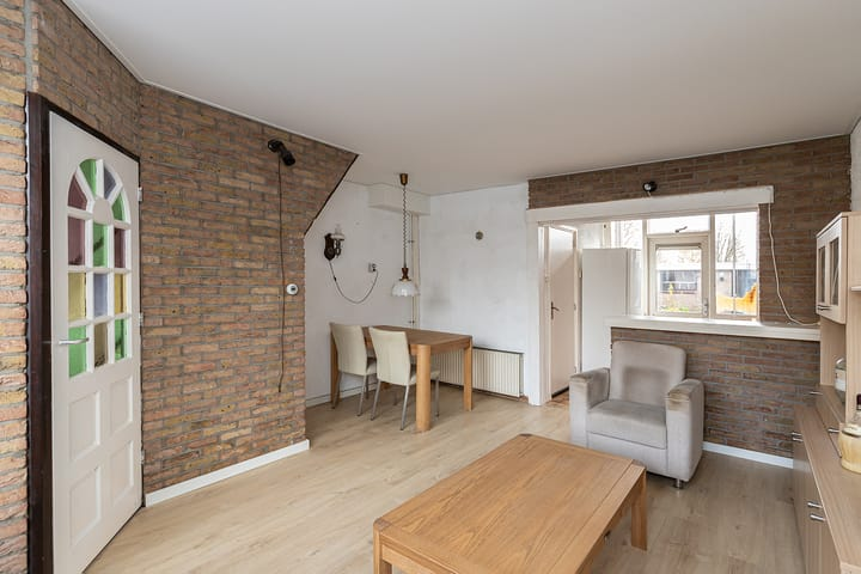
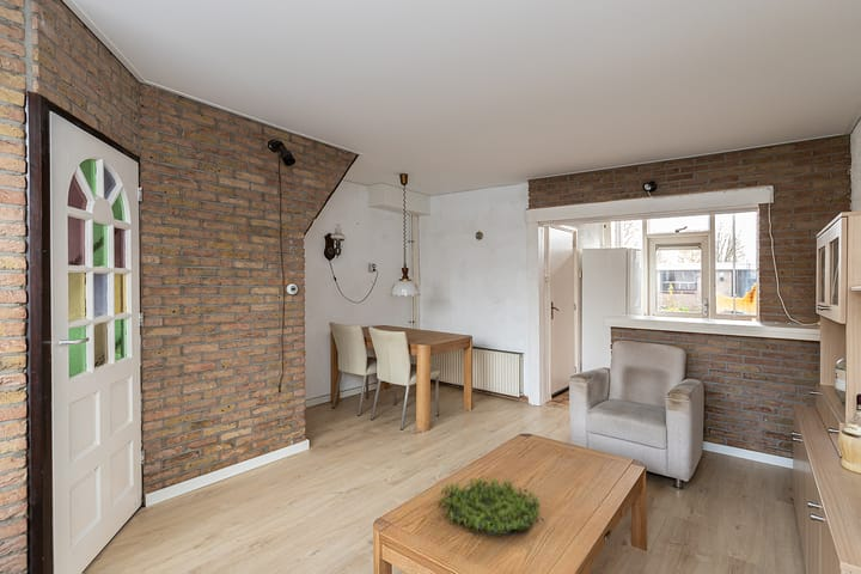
+ plant [435,477,545,538]
